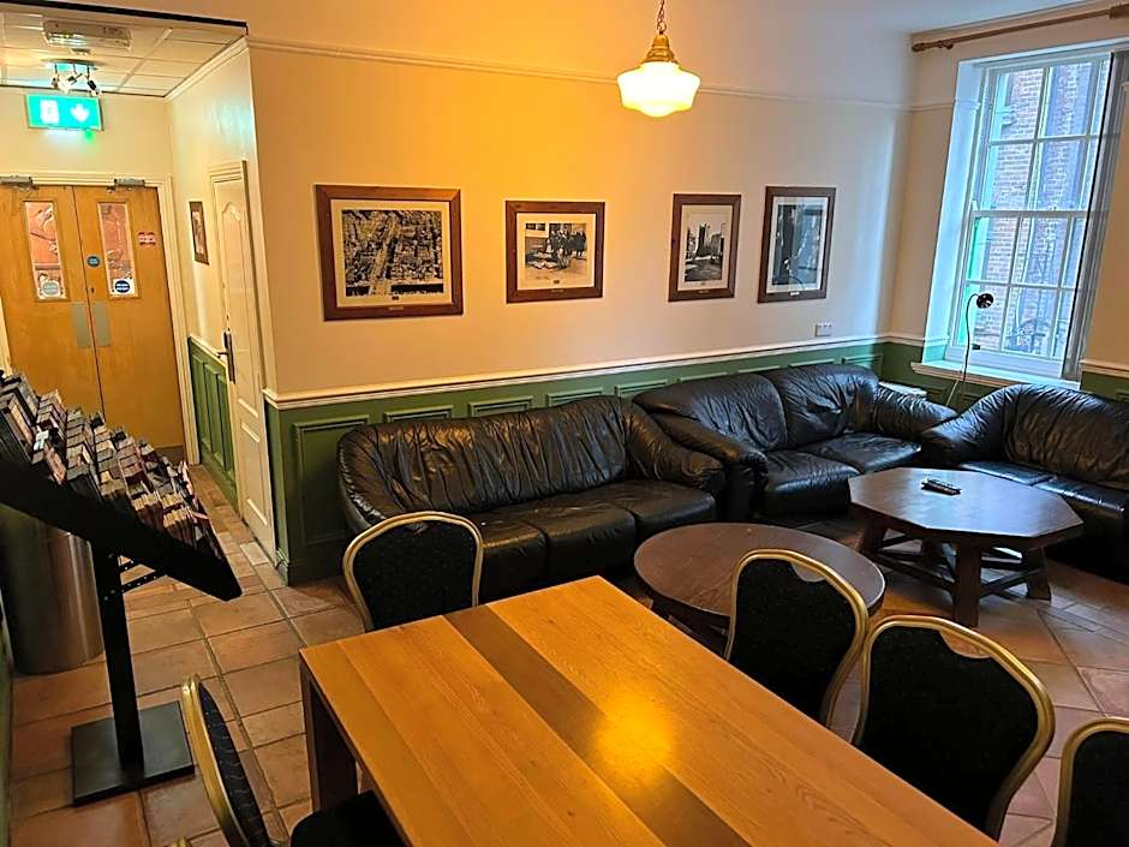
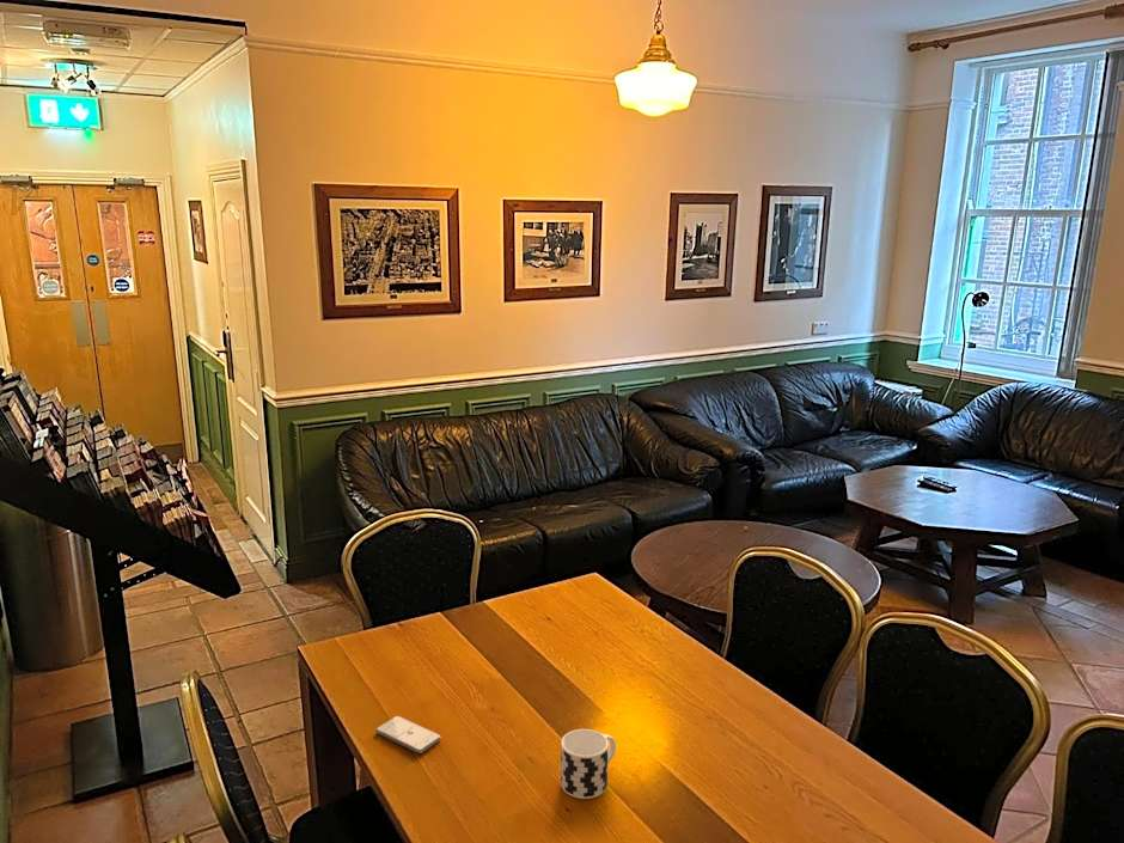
+ smartphone [375,715,441,755]
+ cup [560,728,617,800]
